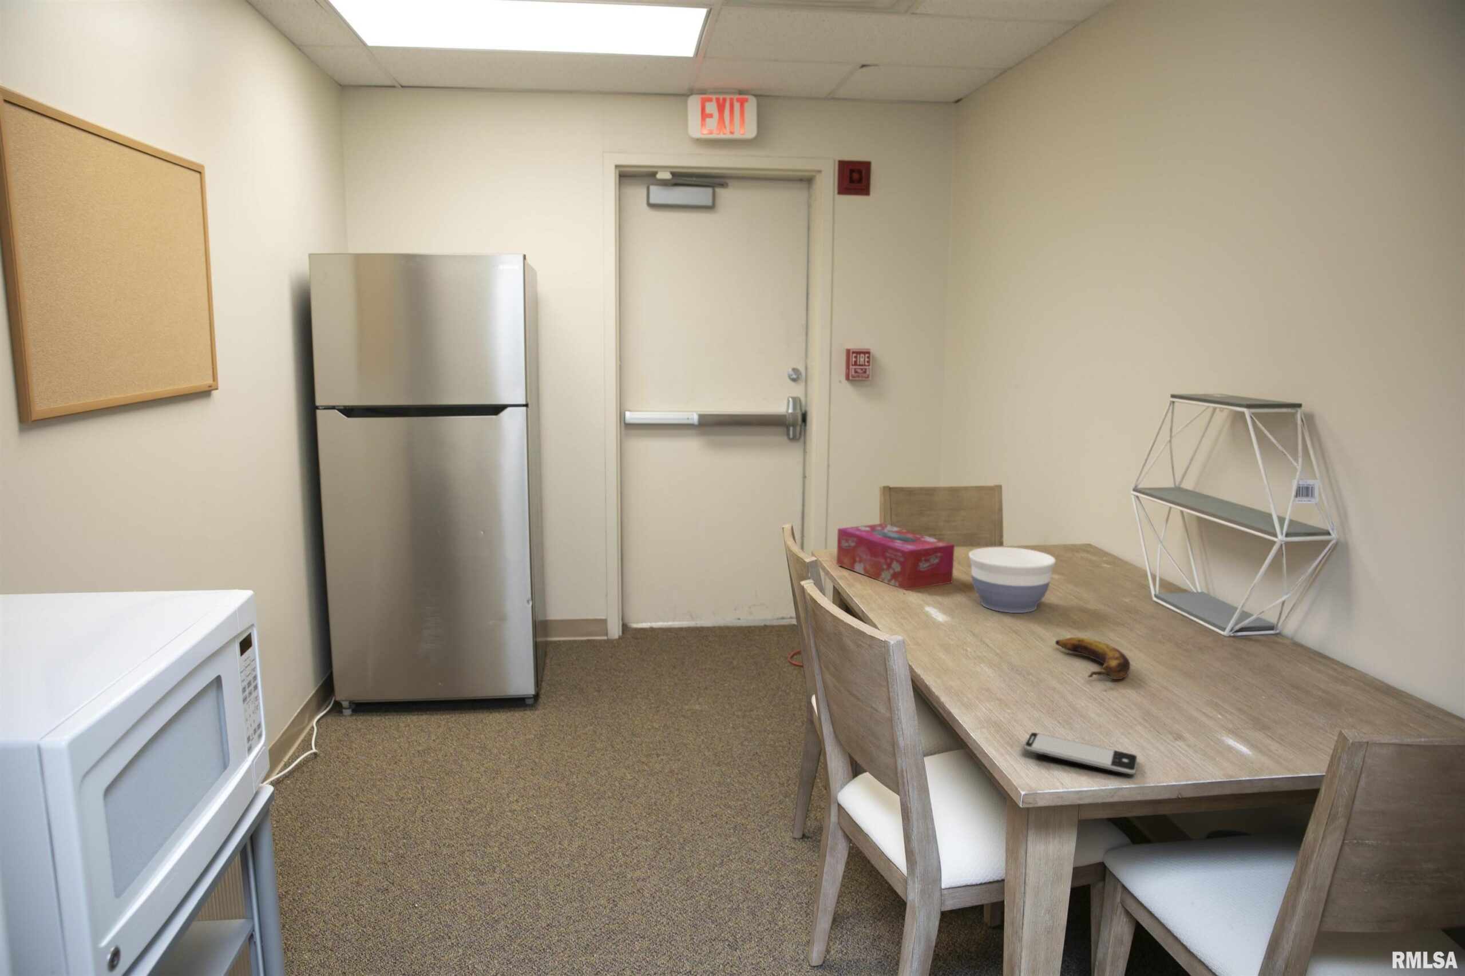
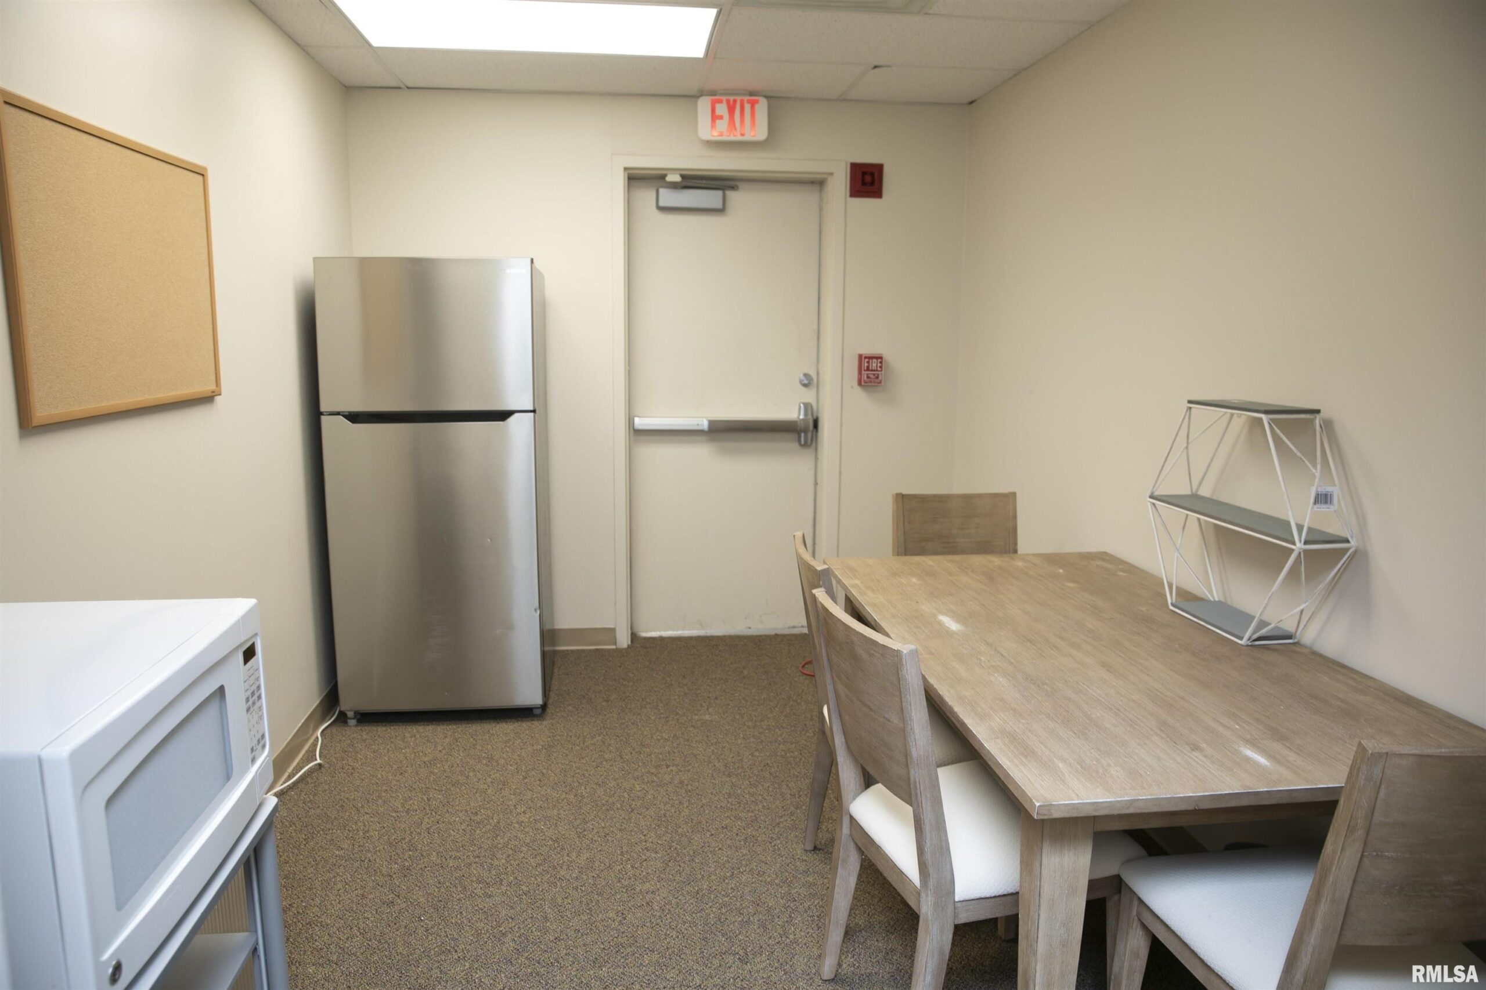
- smartphone [1024,732,1138,776]
- banana [1055,636,1130,680]
- bowl [968,547,1056,613]
- tissue box [836,523,955,590]
